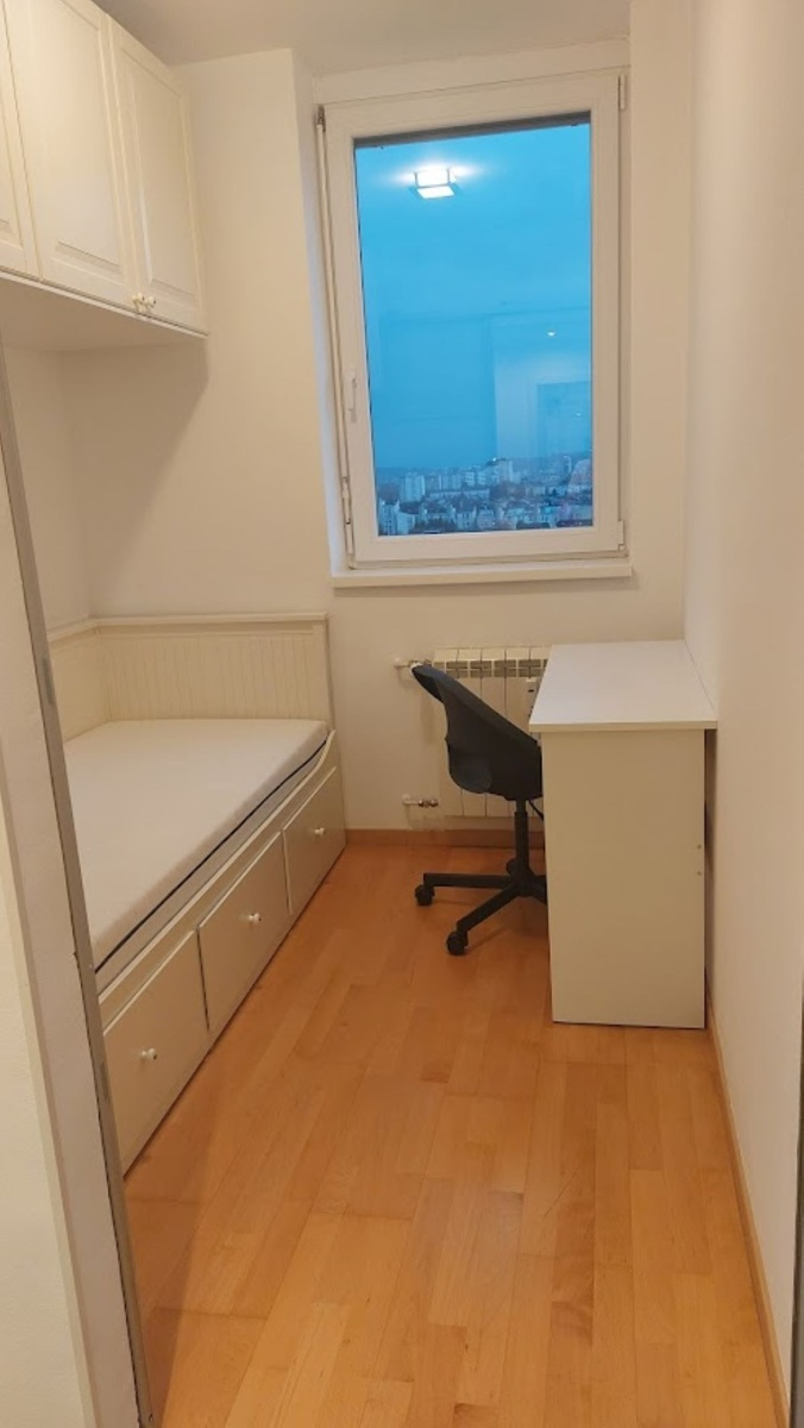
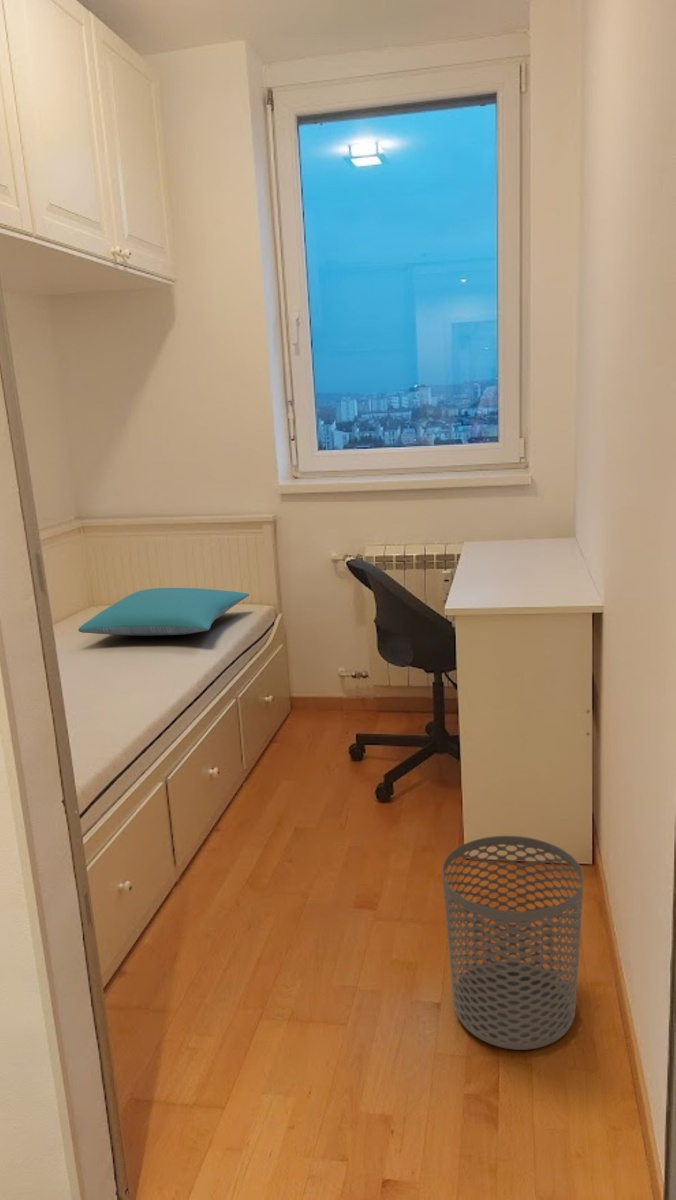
+ pillow [77,587,250,637]
+ waste bin [441,835,584,1051]
